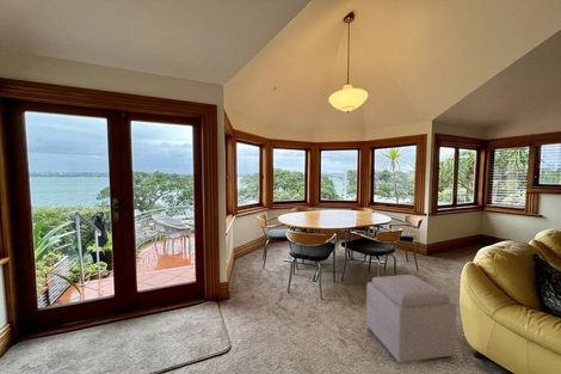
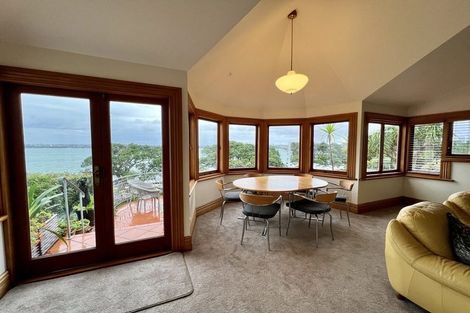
- ottoman [365,274,457,364]
